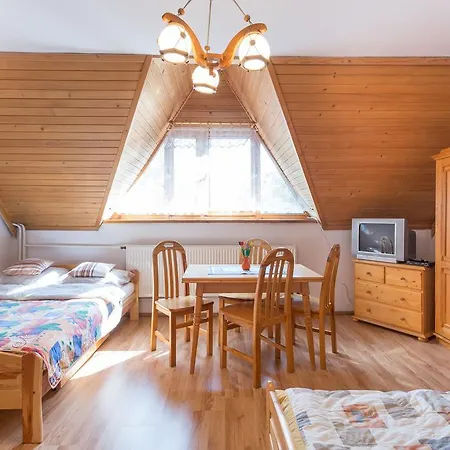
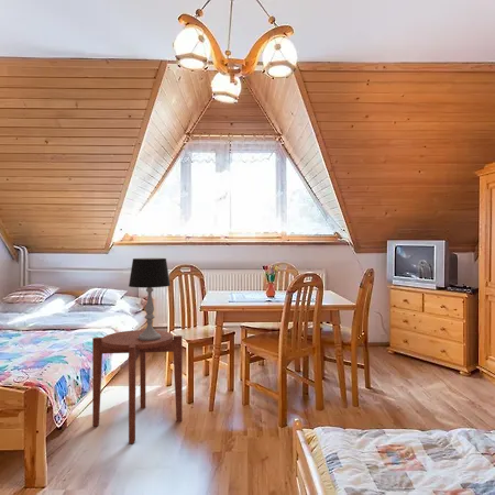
+ table lamp [128,257,172,341]
+ side table [91,328,184,444]
